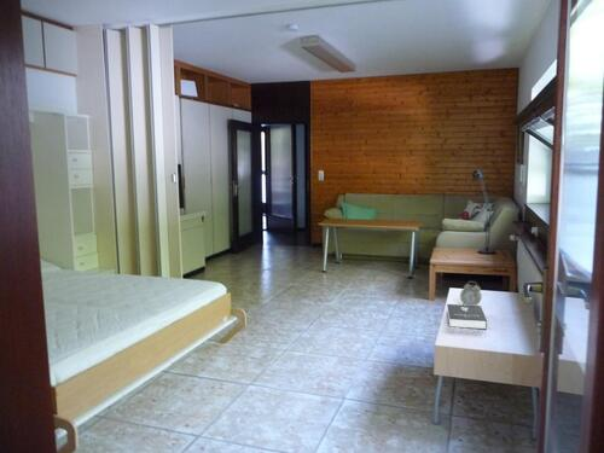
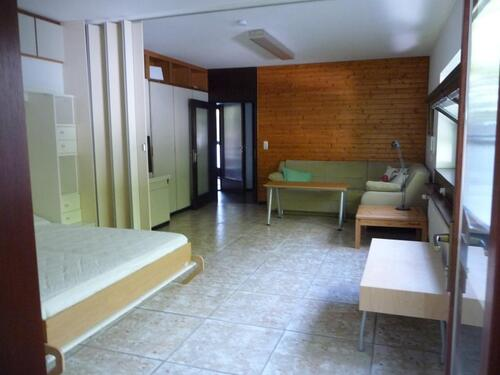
- alarm clock [459,280,482,306]
- booklet [446,303,488,331]
